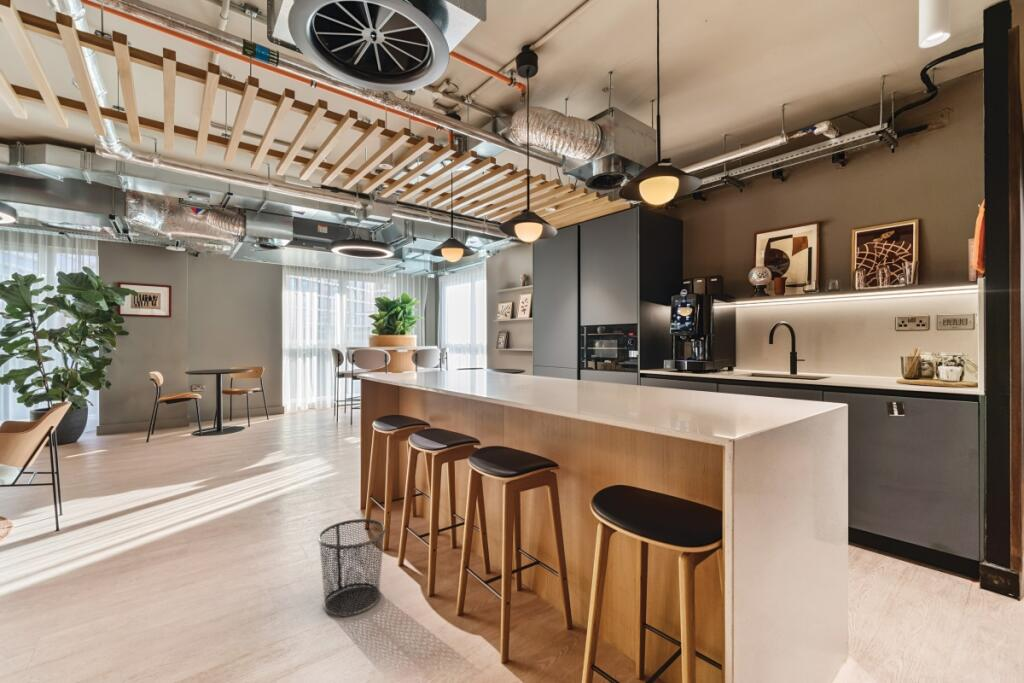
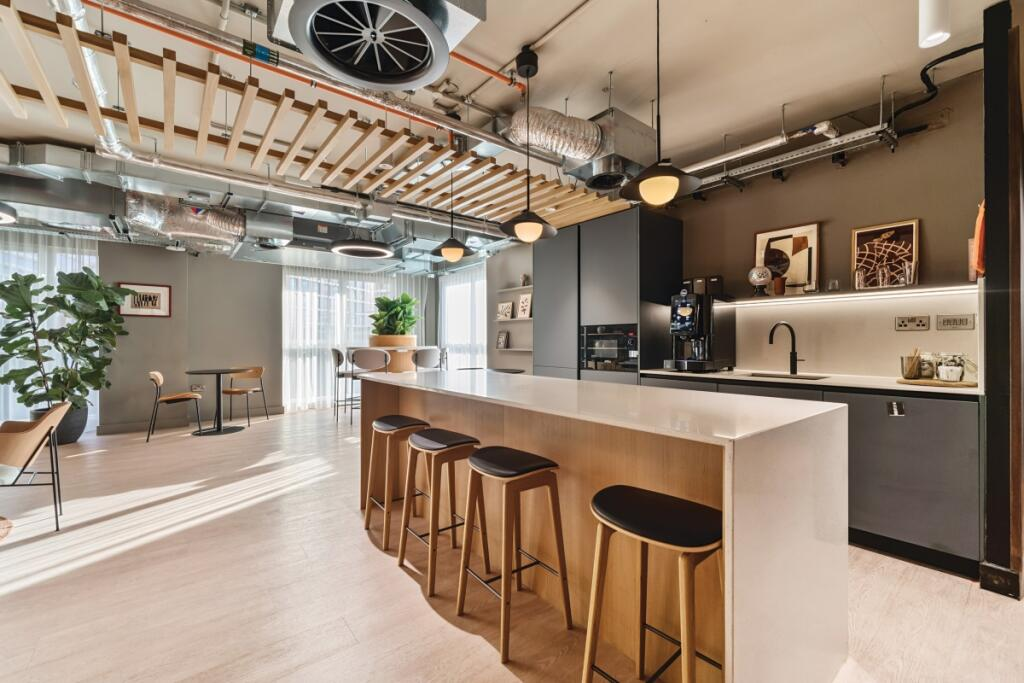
- waste bin [317,518,387,617]
